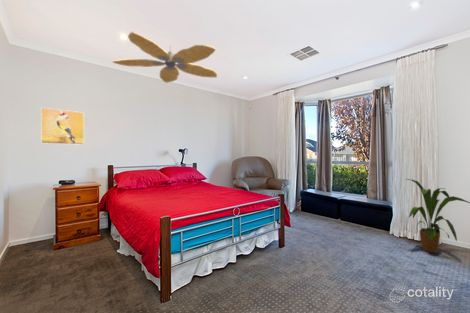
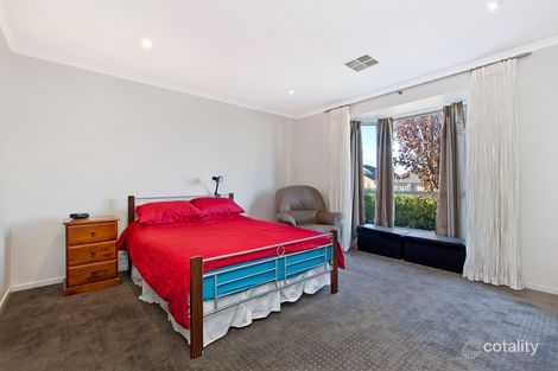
- ceiling fan [110,31,218,84]
- house plant [406,178,470,255]
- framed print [40,107,85,146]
